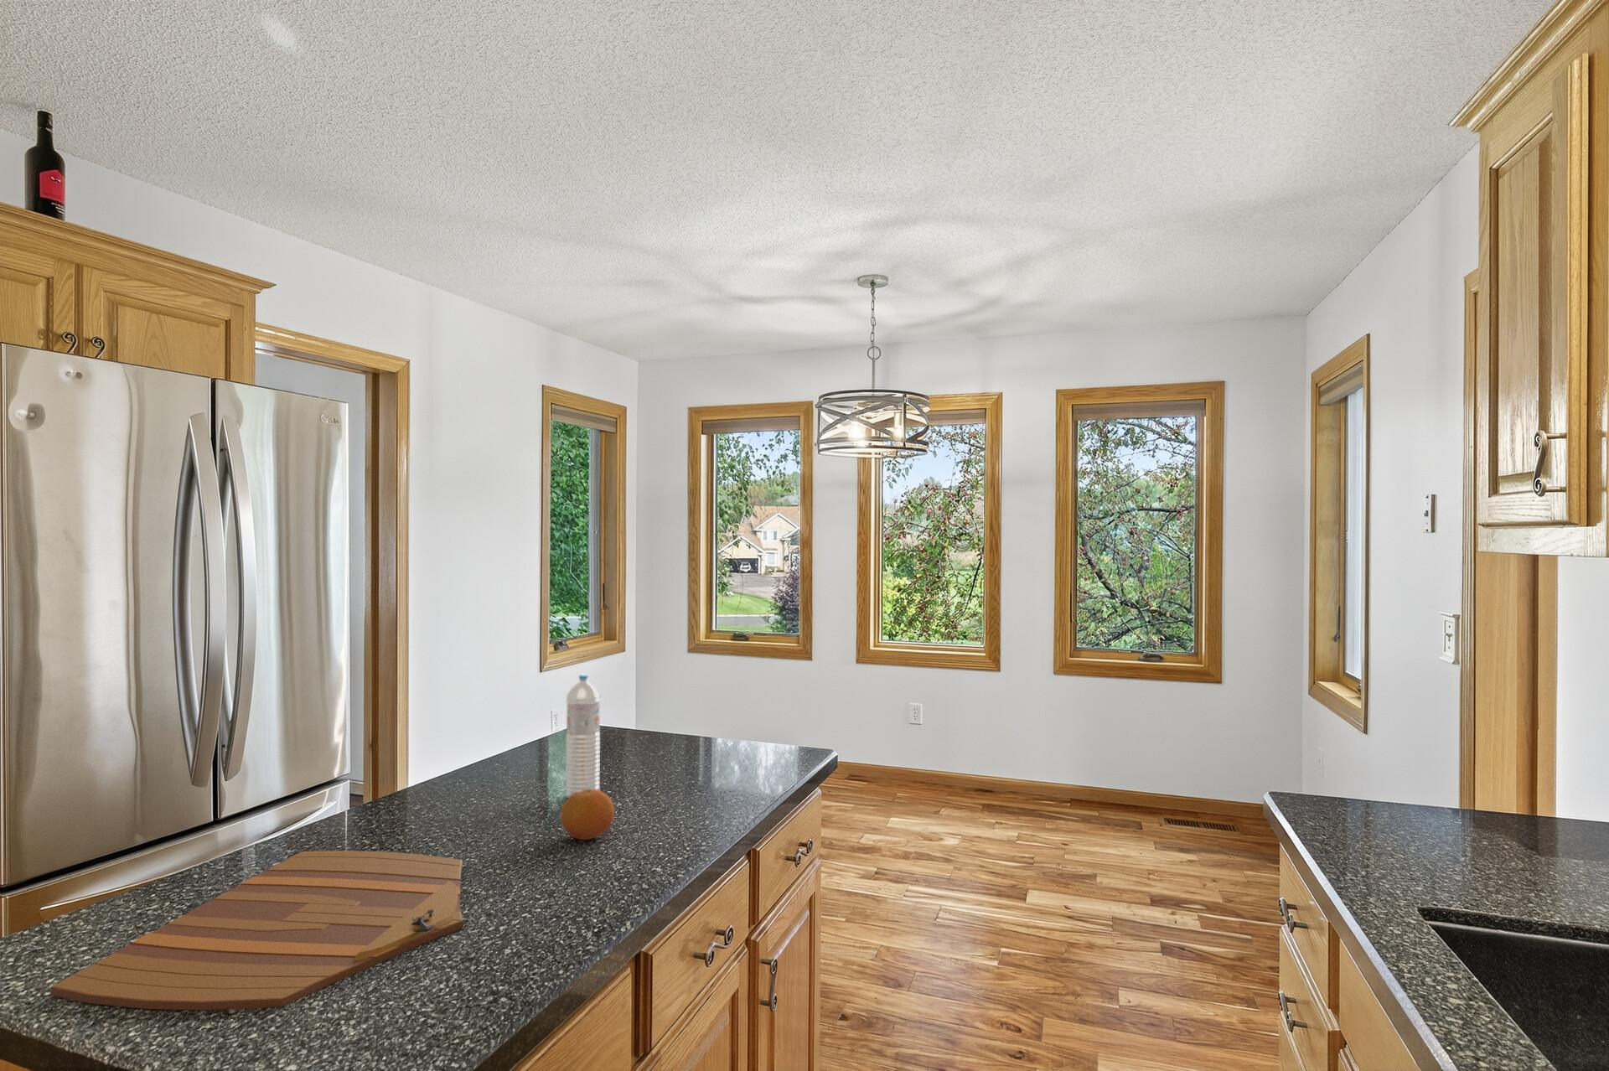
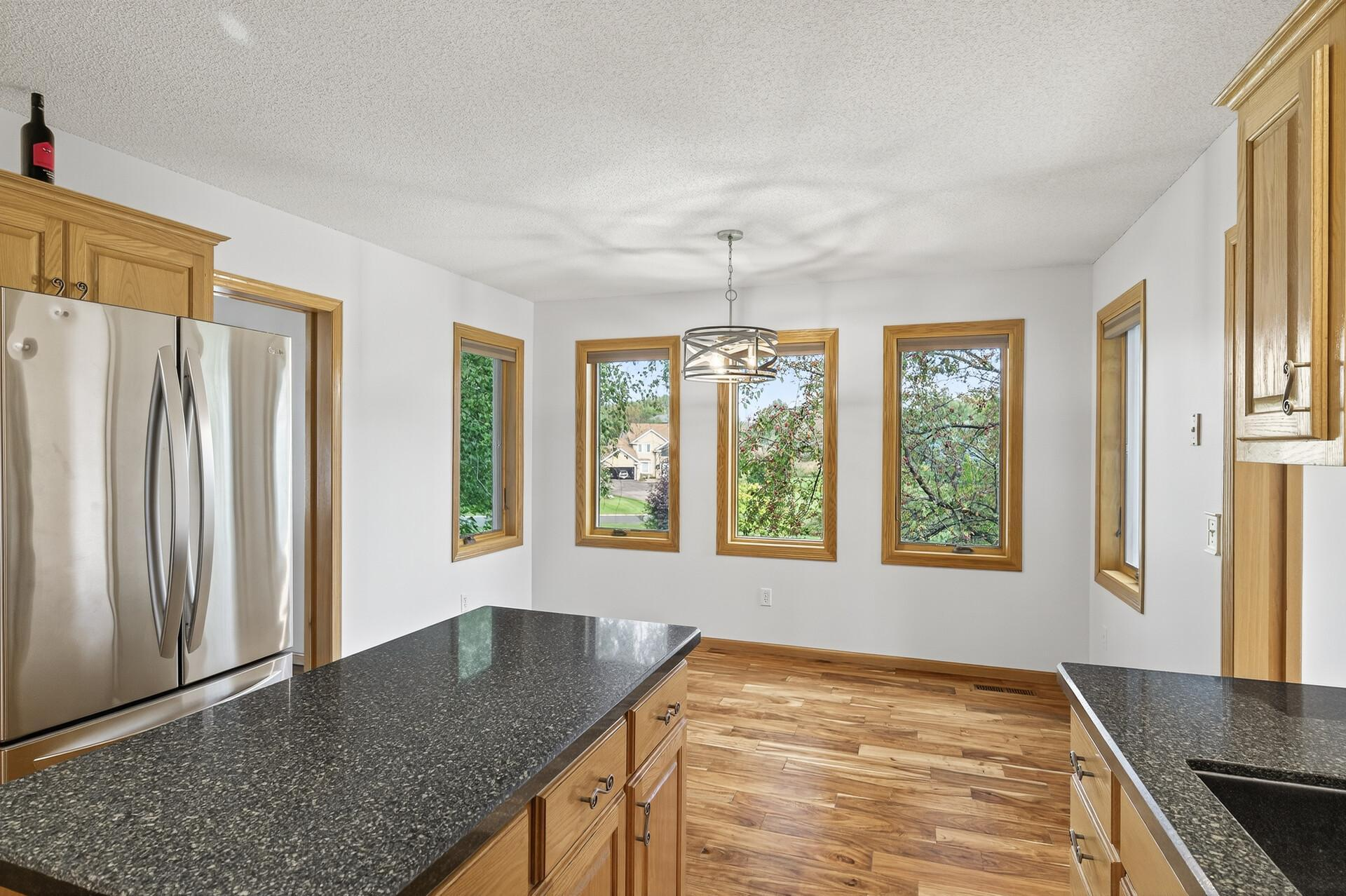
- fruit [559,789,616,840]
- cutting board [49,850,464,1011]
- water bottle [565,674,601,797]
